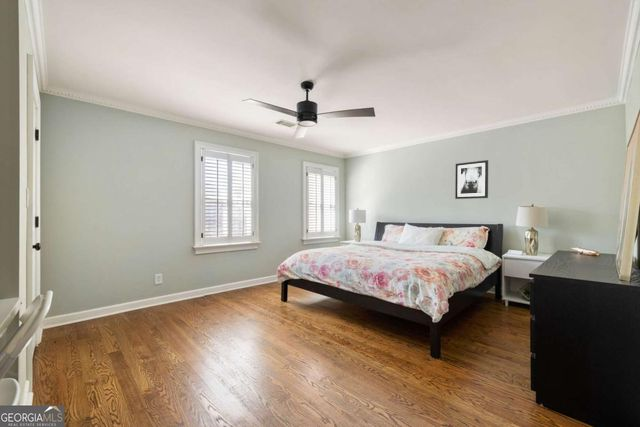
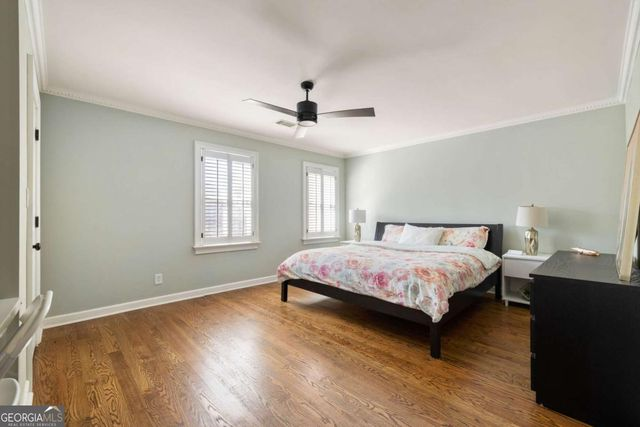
- wall art [454,159,489,200]
